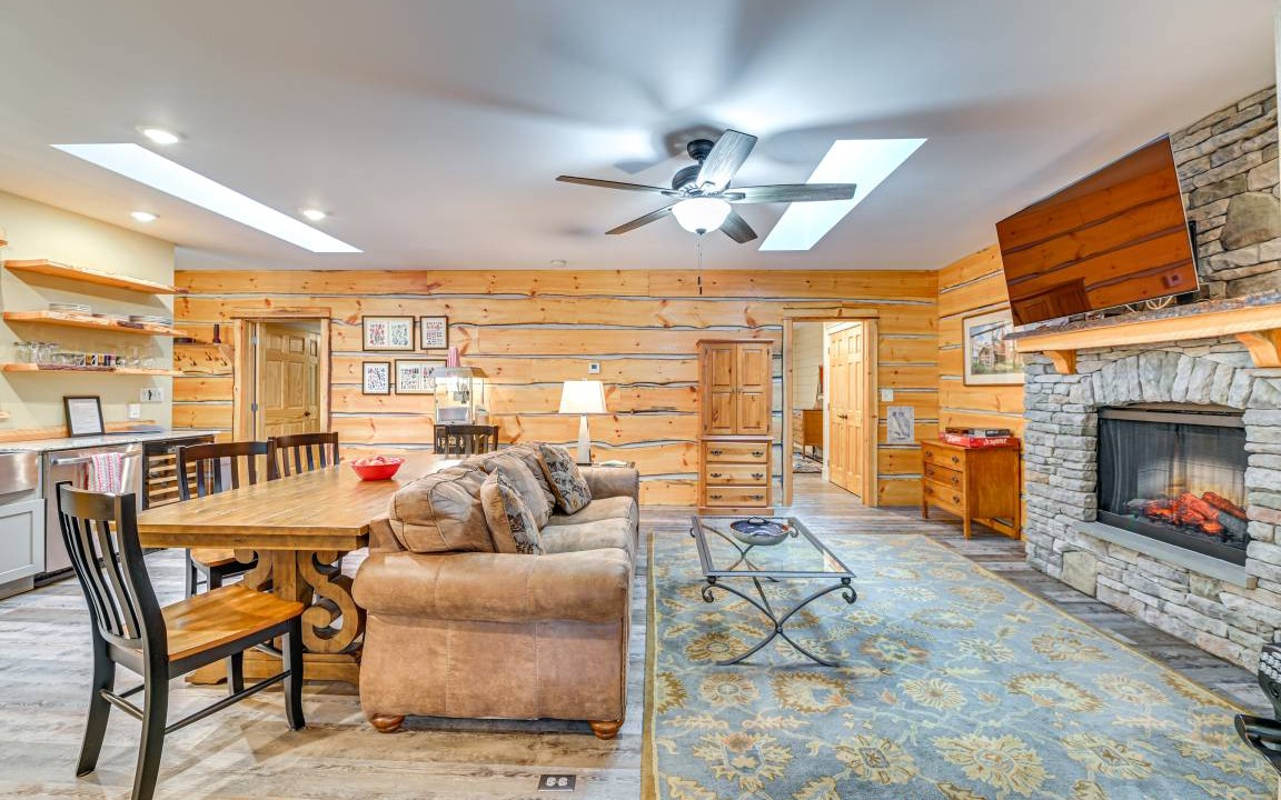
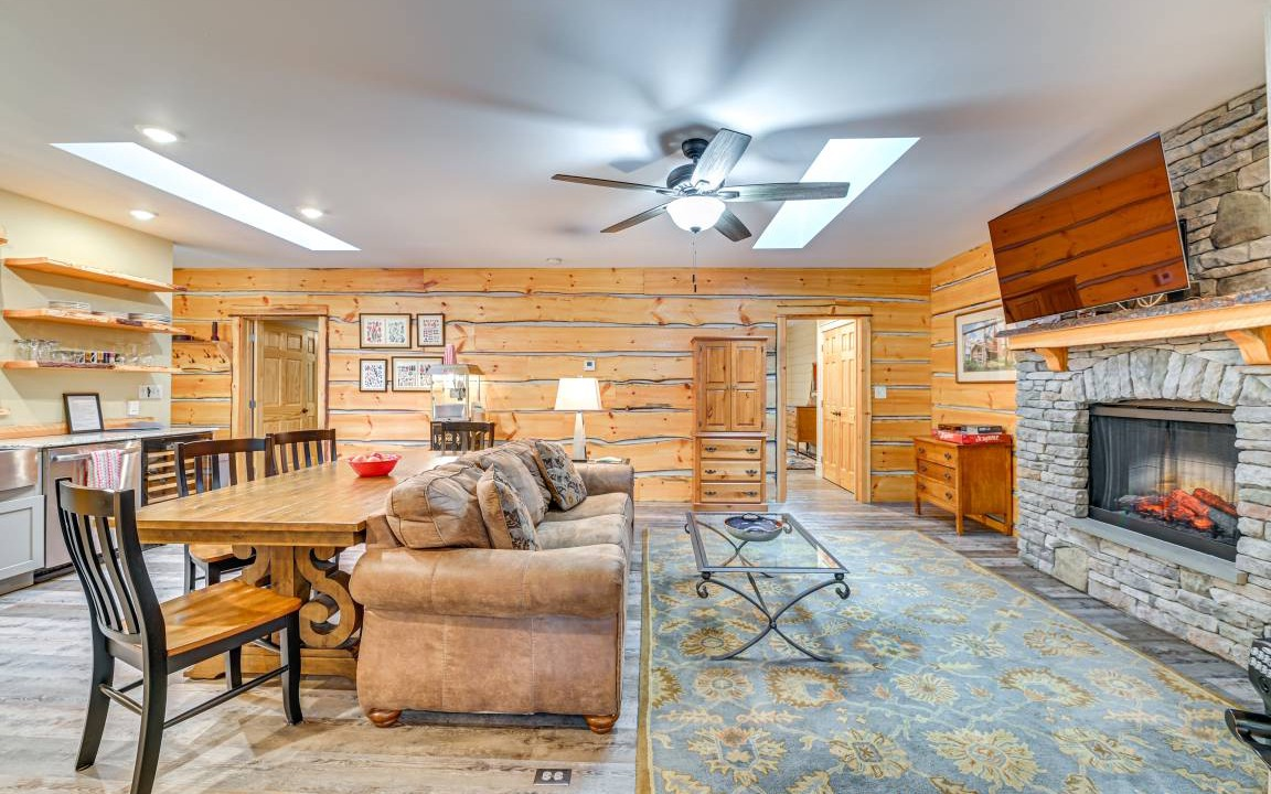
- wall art [886,406,915,444]
